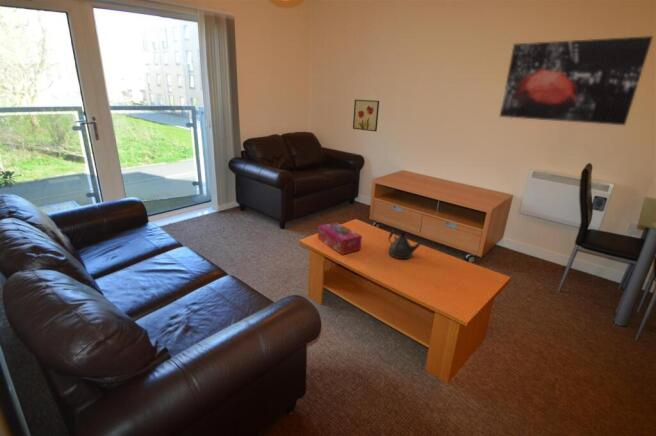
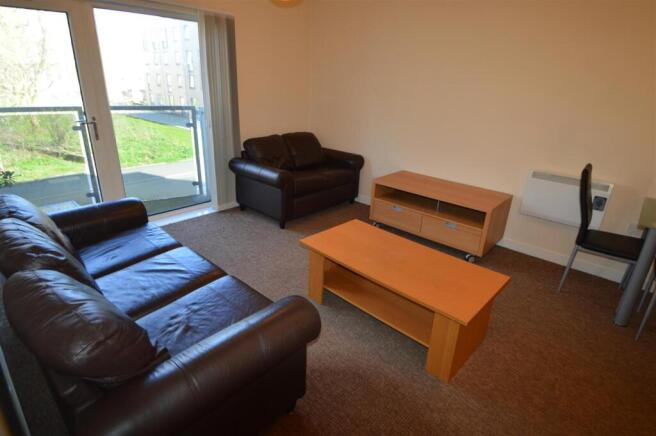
- wall art [352,99,380,132]
- teapot [387,230,427,260]
- wall art [498,35,654,126]
- tissue box [317,221,363,255]
